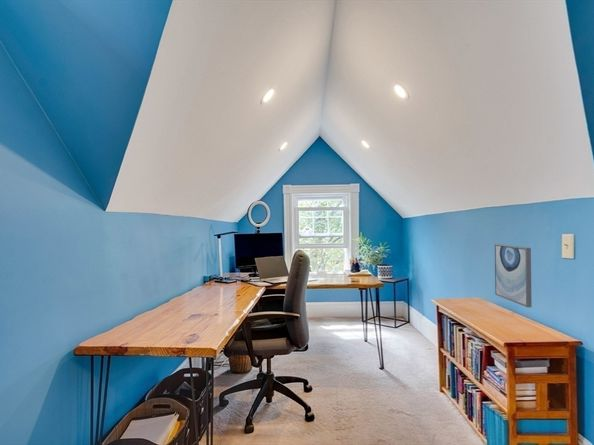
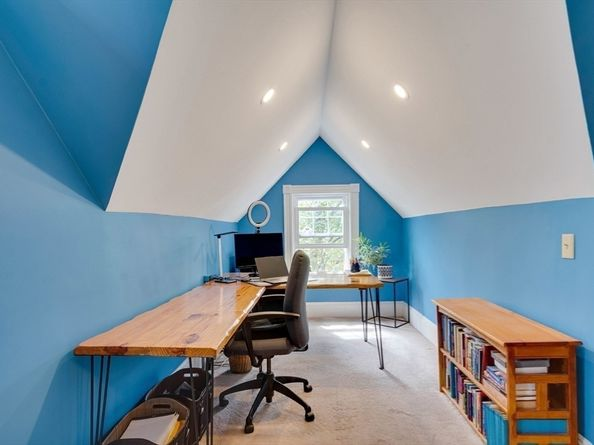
- wall art [494,243,533,308]
